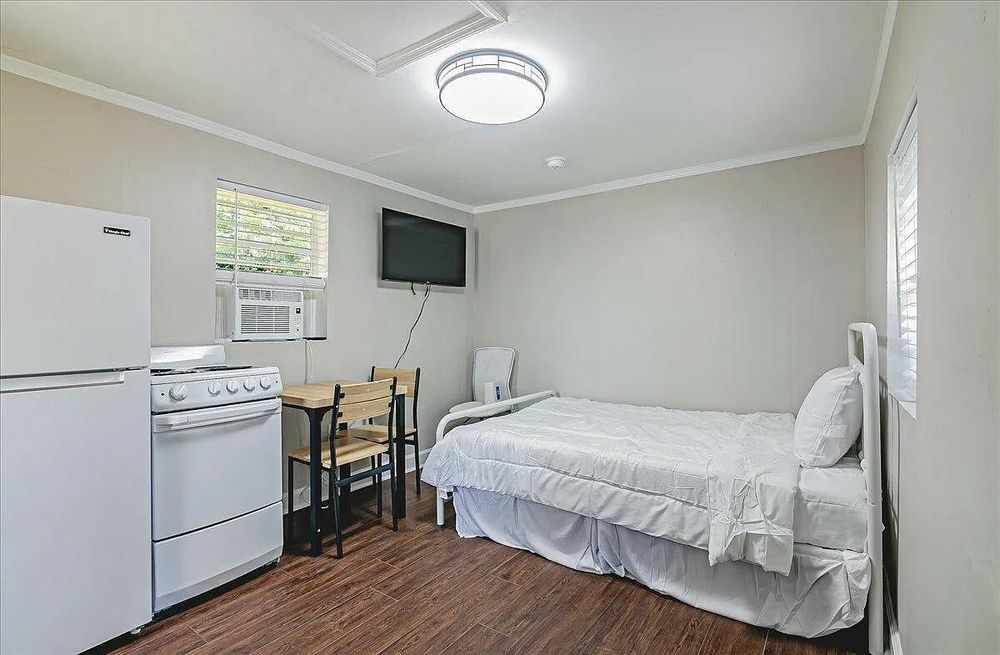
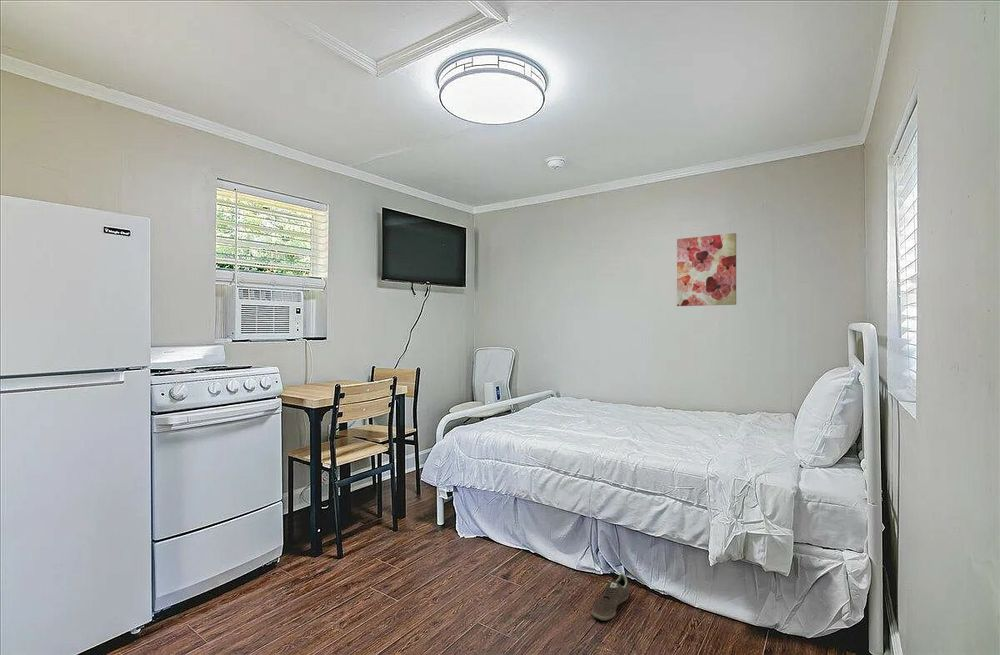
+ sneaker [591,572,630,621]
+ wall art [676,232,737,307]
